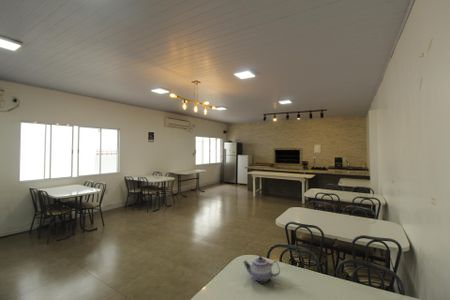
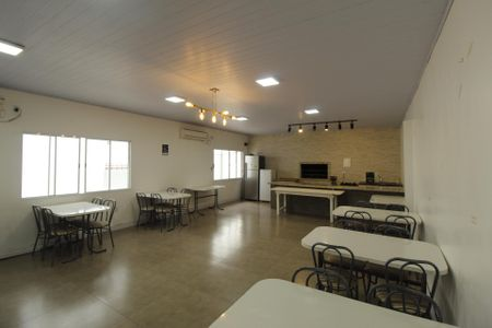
- teapot [243,255,281,283]
